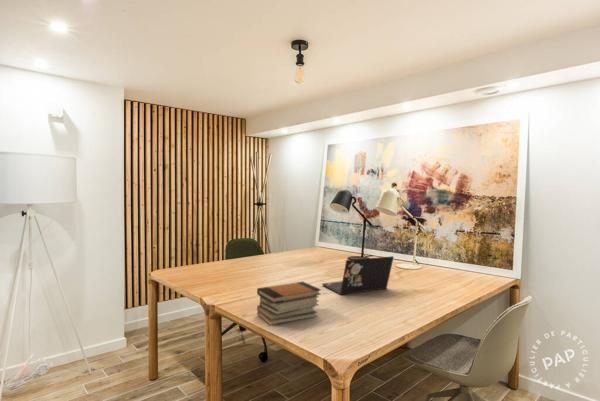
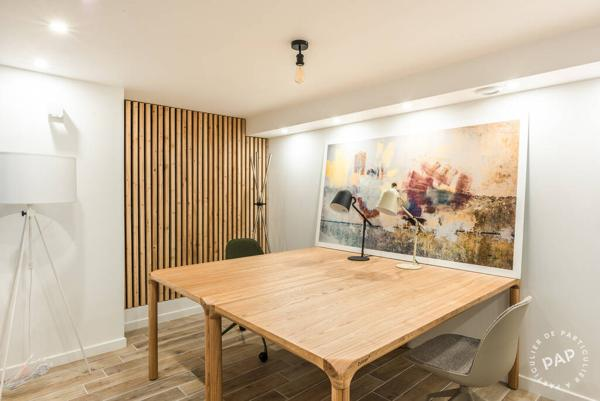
- laptop [321,255,395,296]
- book stack [256,281,322,326]
